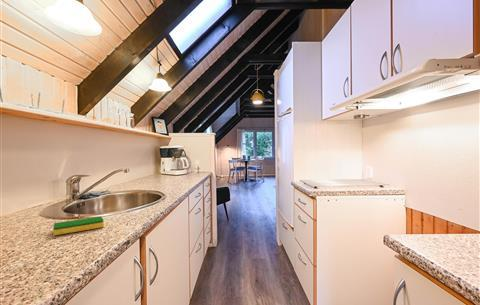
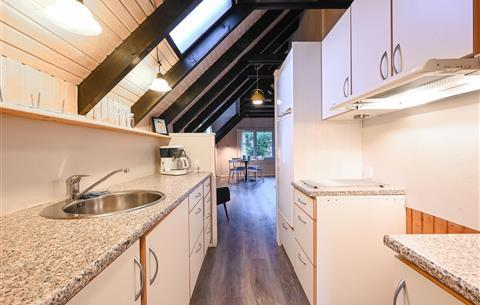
- dish sponge [52,215,105,236]
